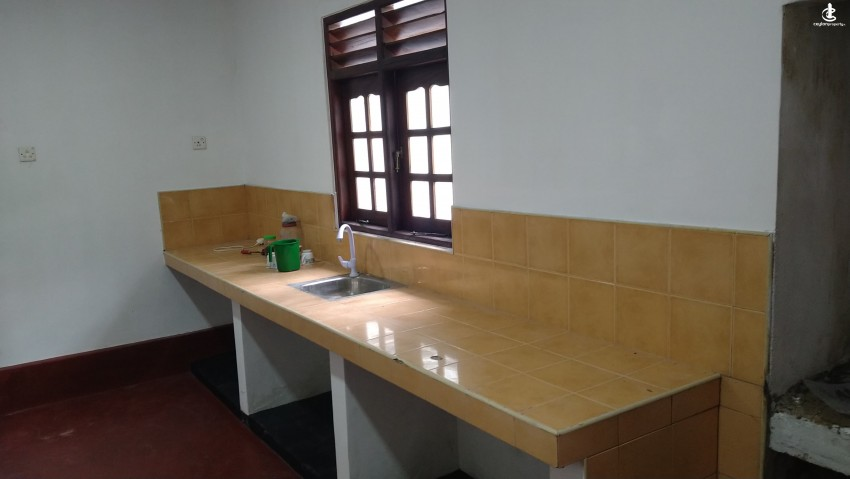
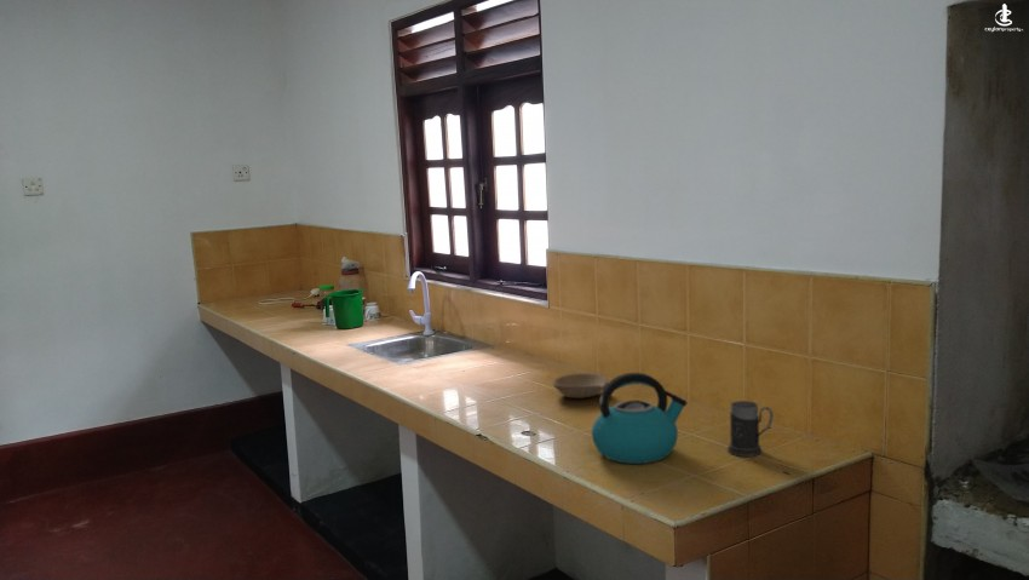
+ mug [726,400,775,458]
+ bowl [552,372,609,400]
+ kettle [591,372,689,465]
